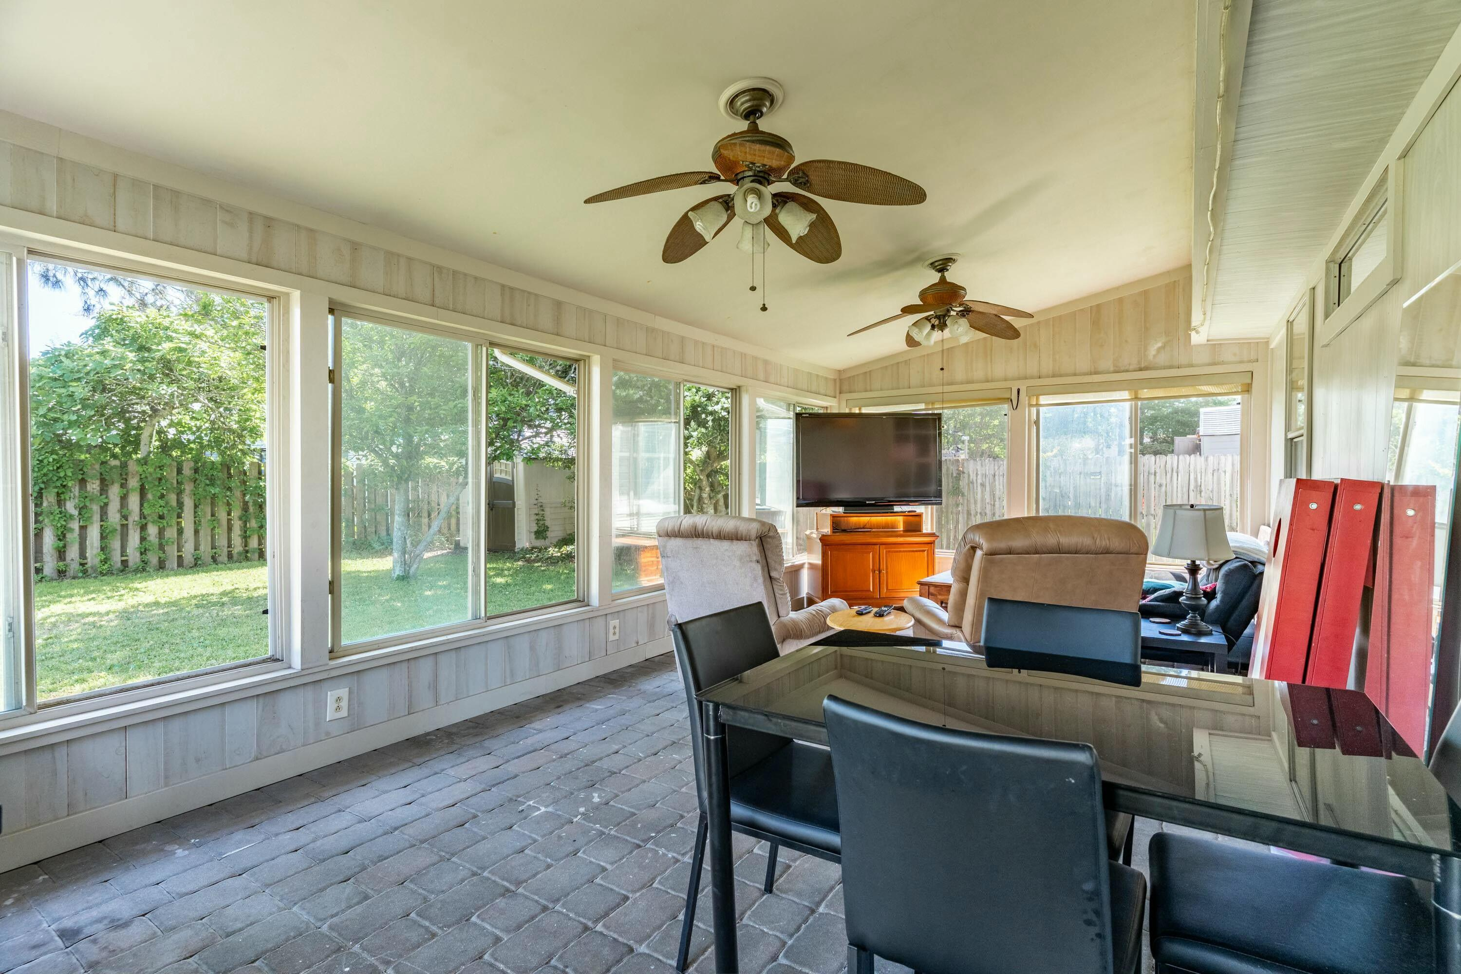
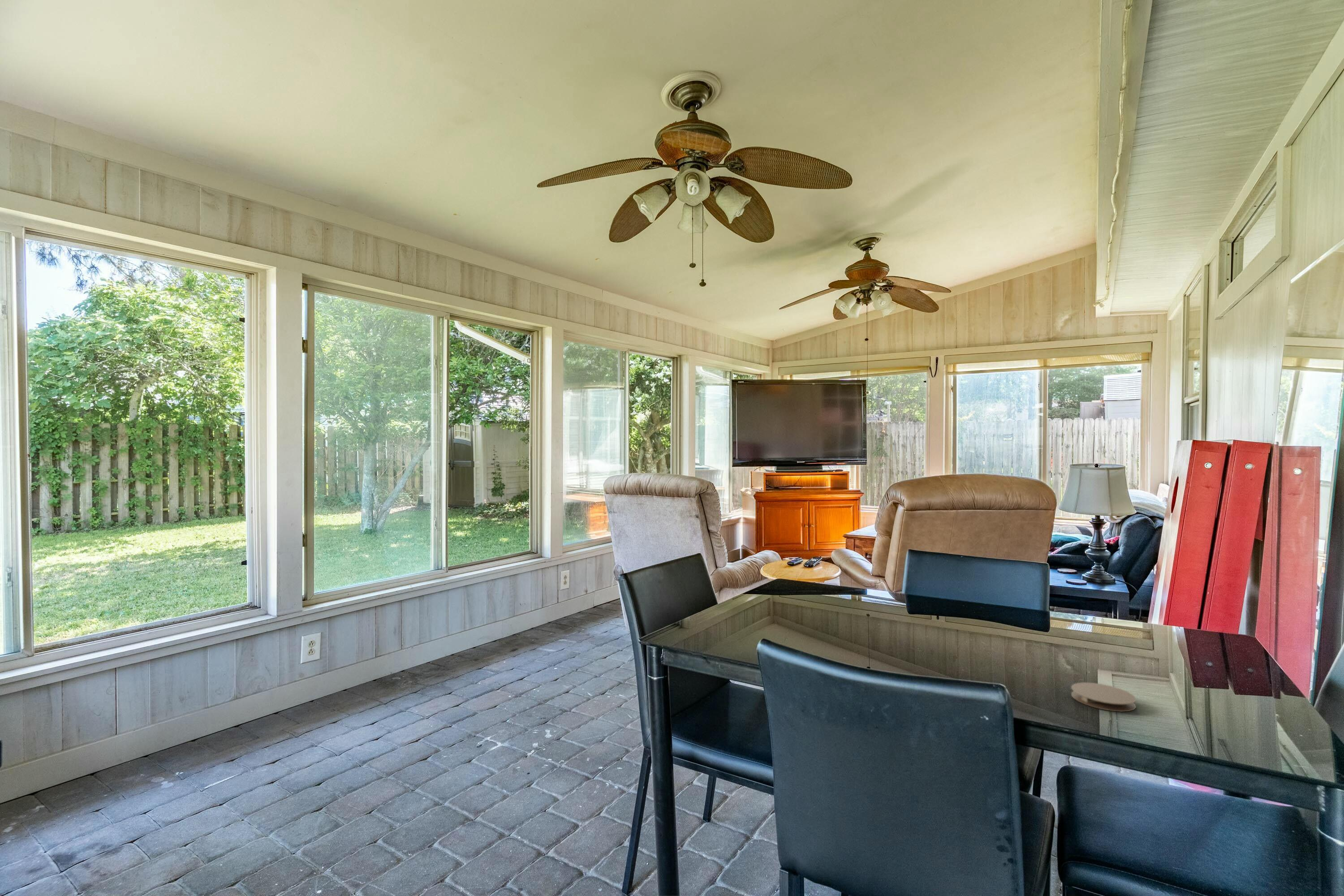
+ coaster [1071,682,1137,712]
